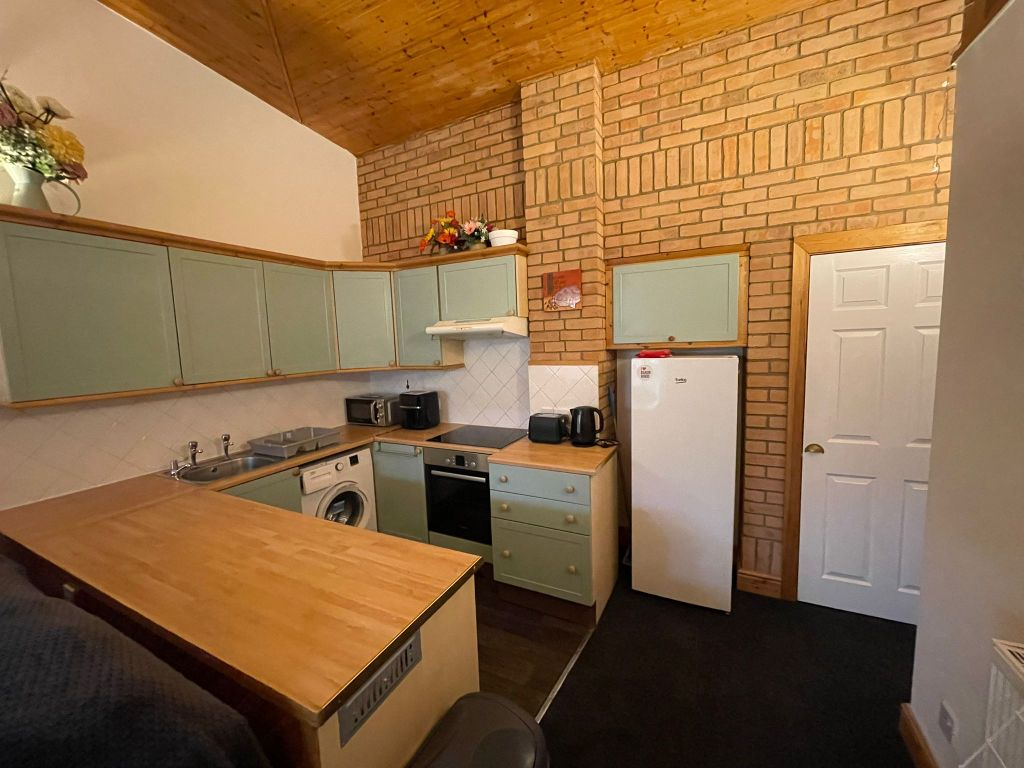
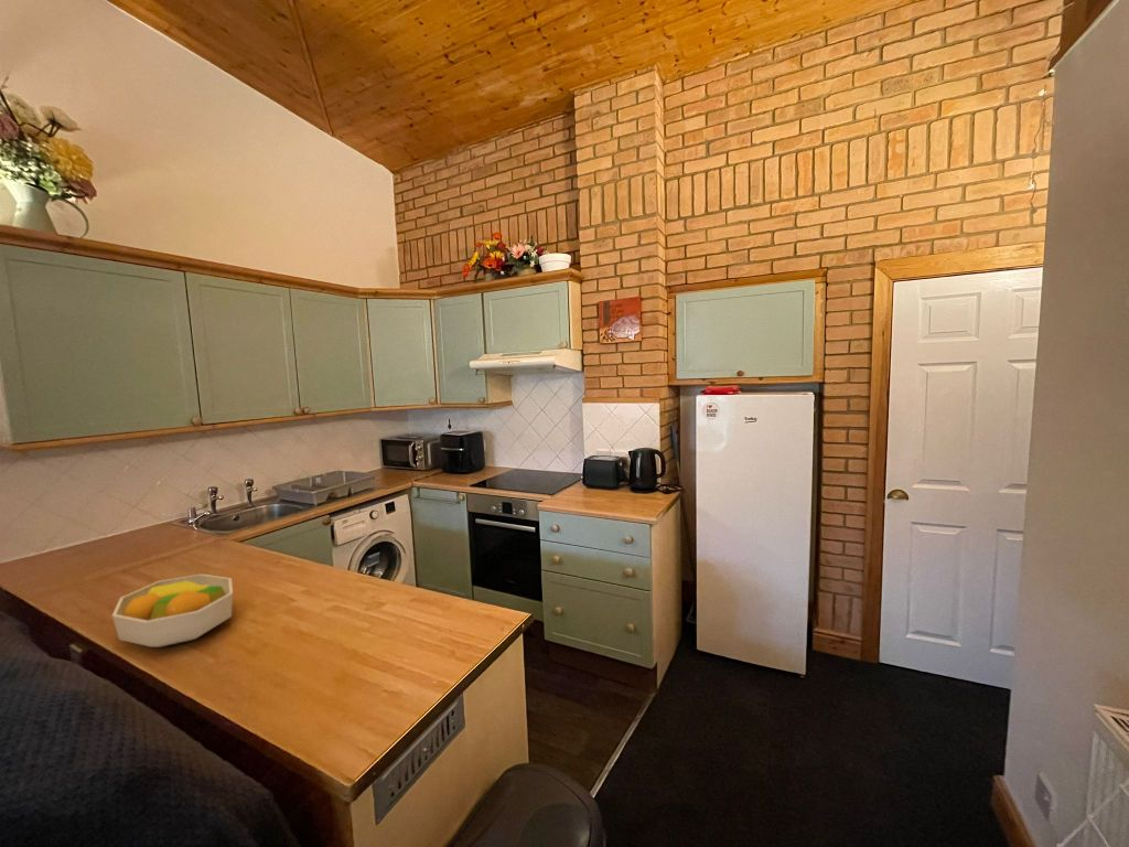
+ fruit bowl [111,572,234,648]
